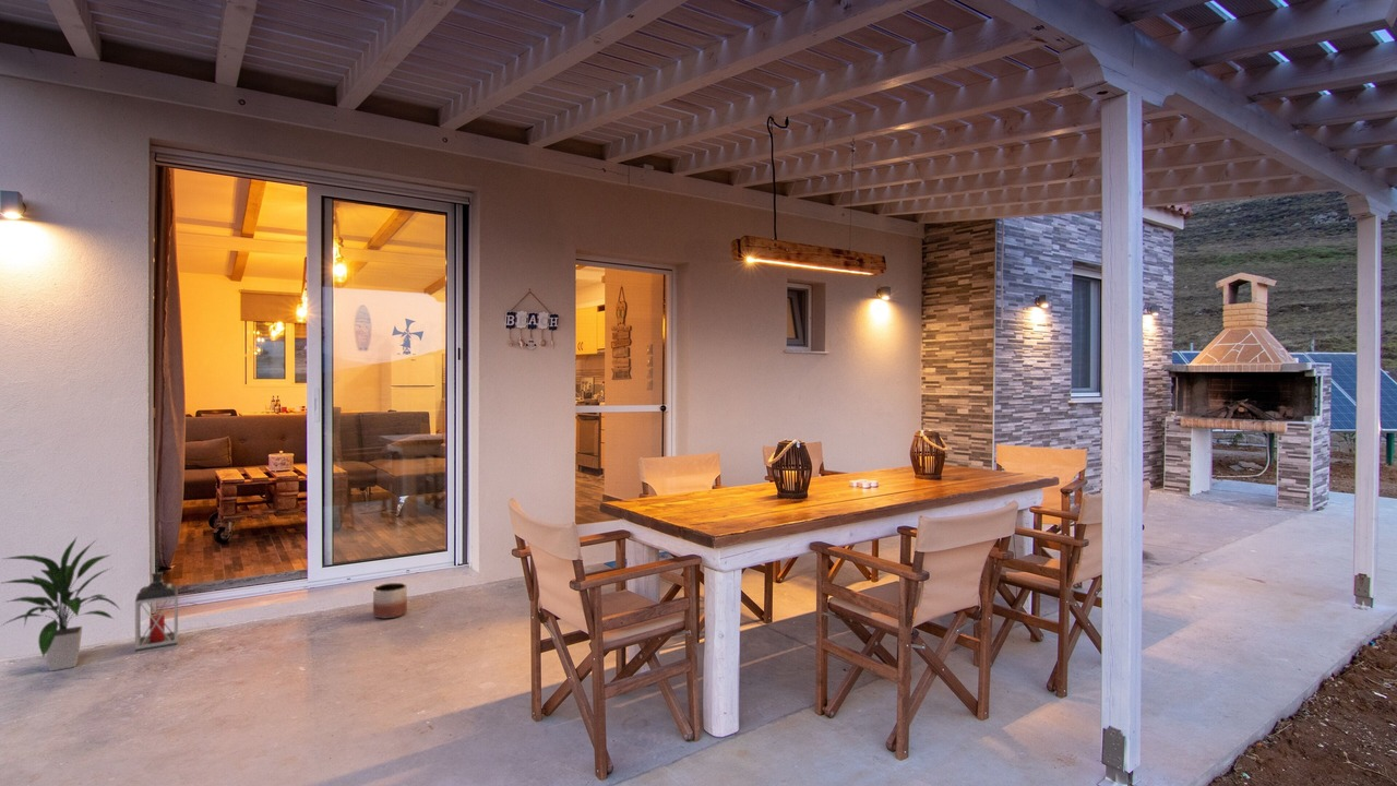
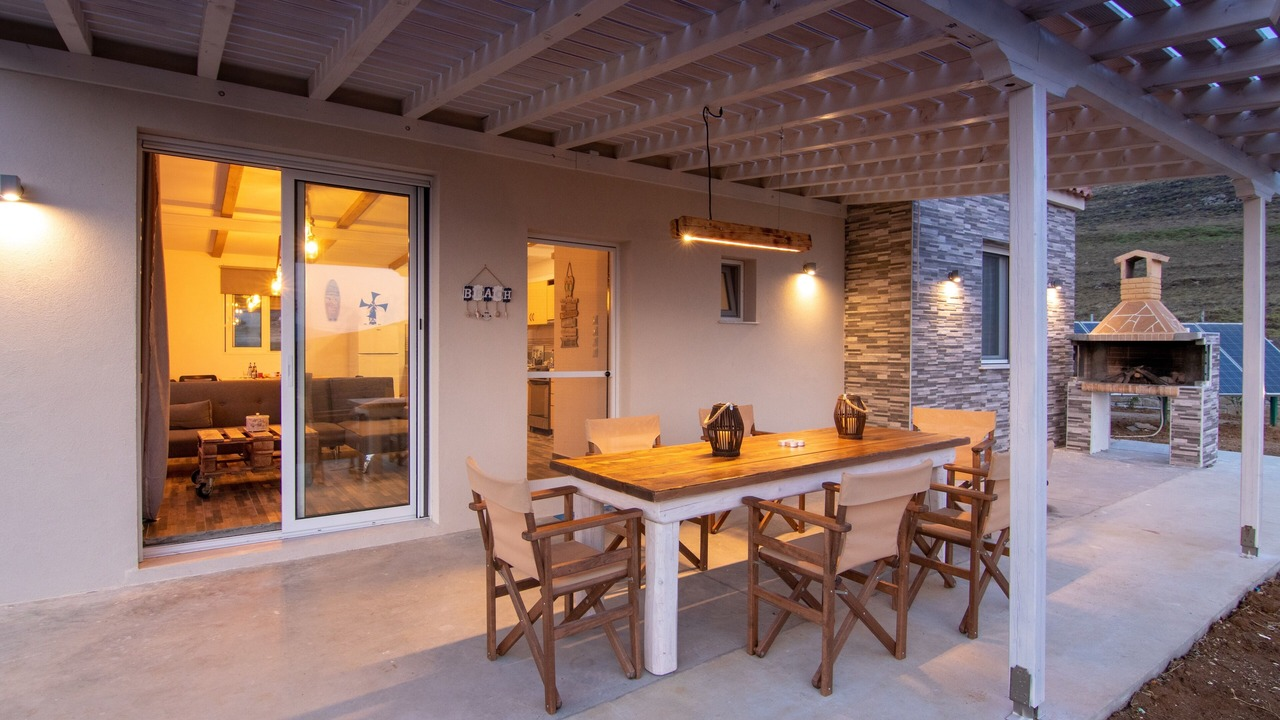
- lantern [134,556,179,655]
- planter [372,582,408,620]
- indoor plant [1,535,120,671]
